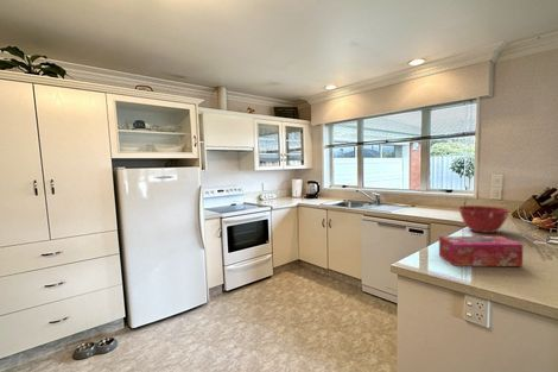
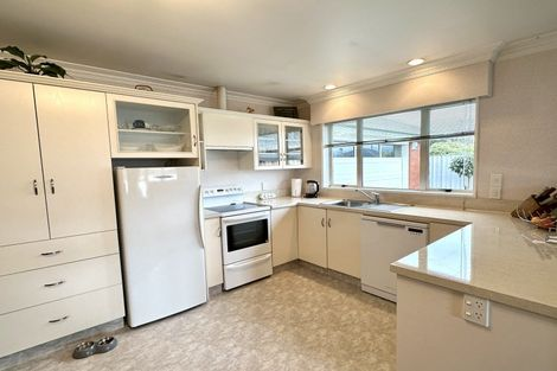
- tissue box [438,235,524,267]
- mixing bowl [457,204,511,234]
